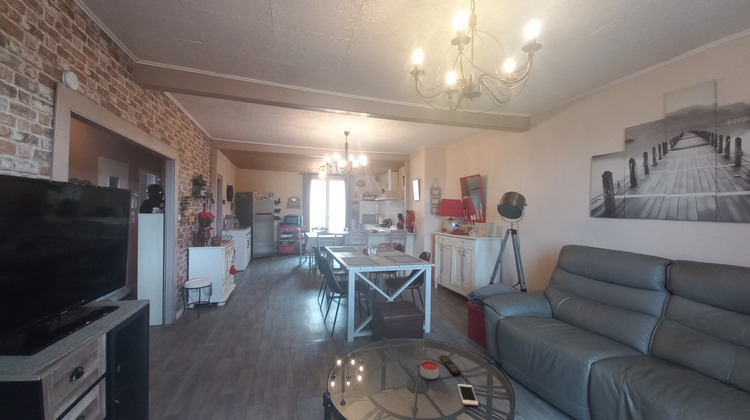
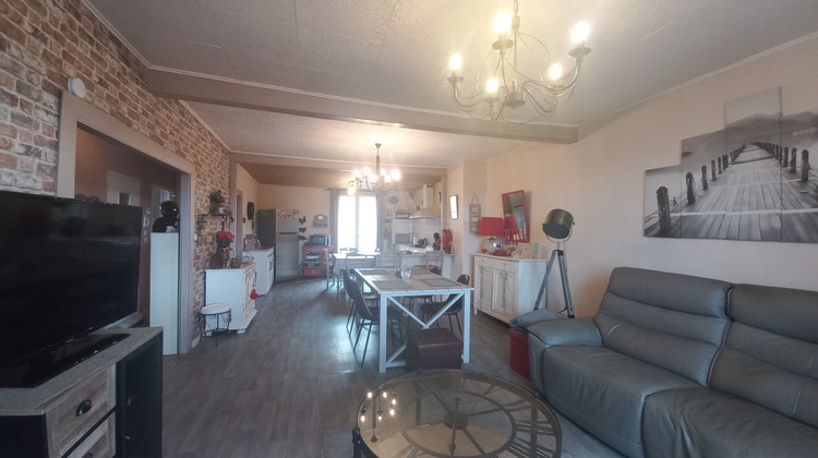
- candle [420,360,439,380]
- remote control [438,354,462,375]
- cell phone [457,383,479,407]
